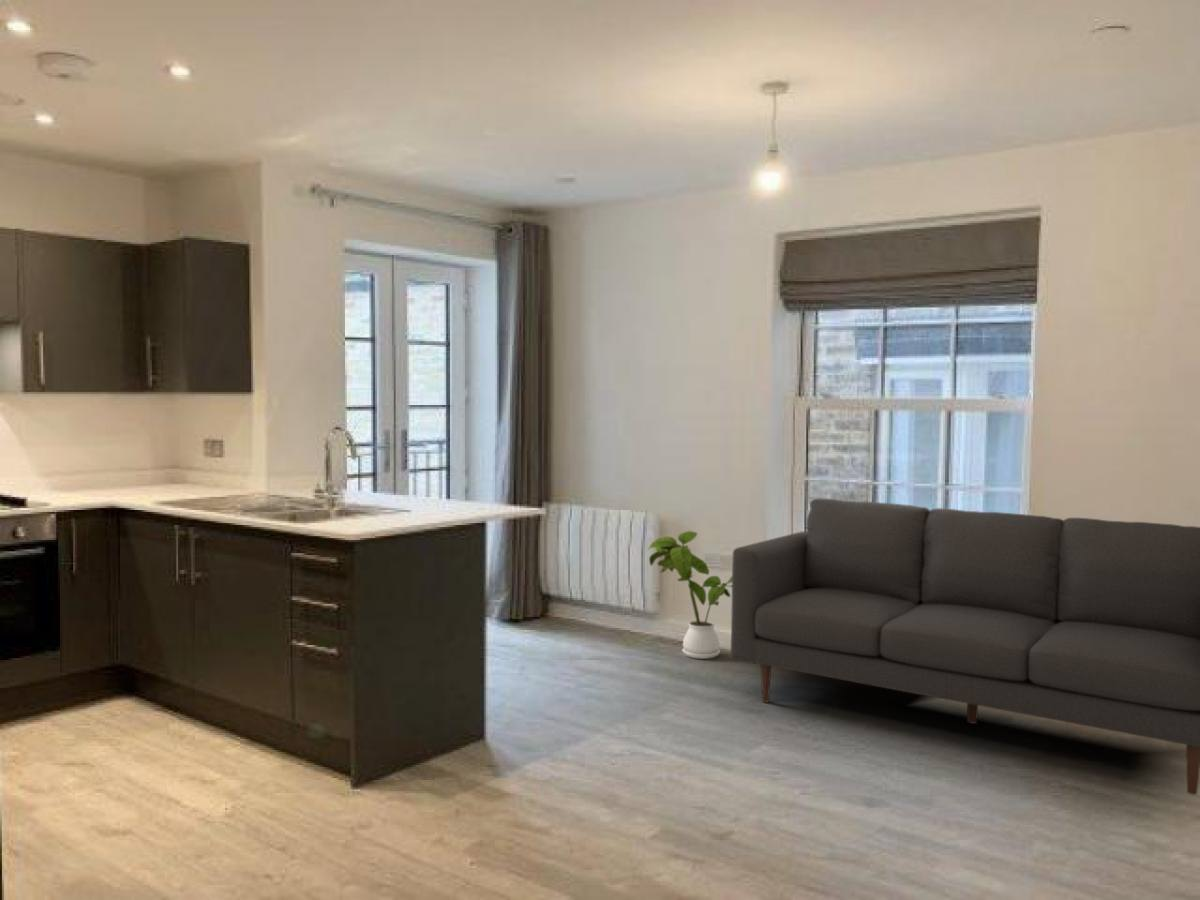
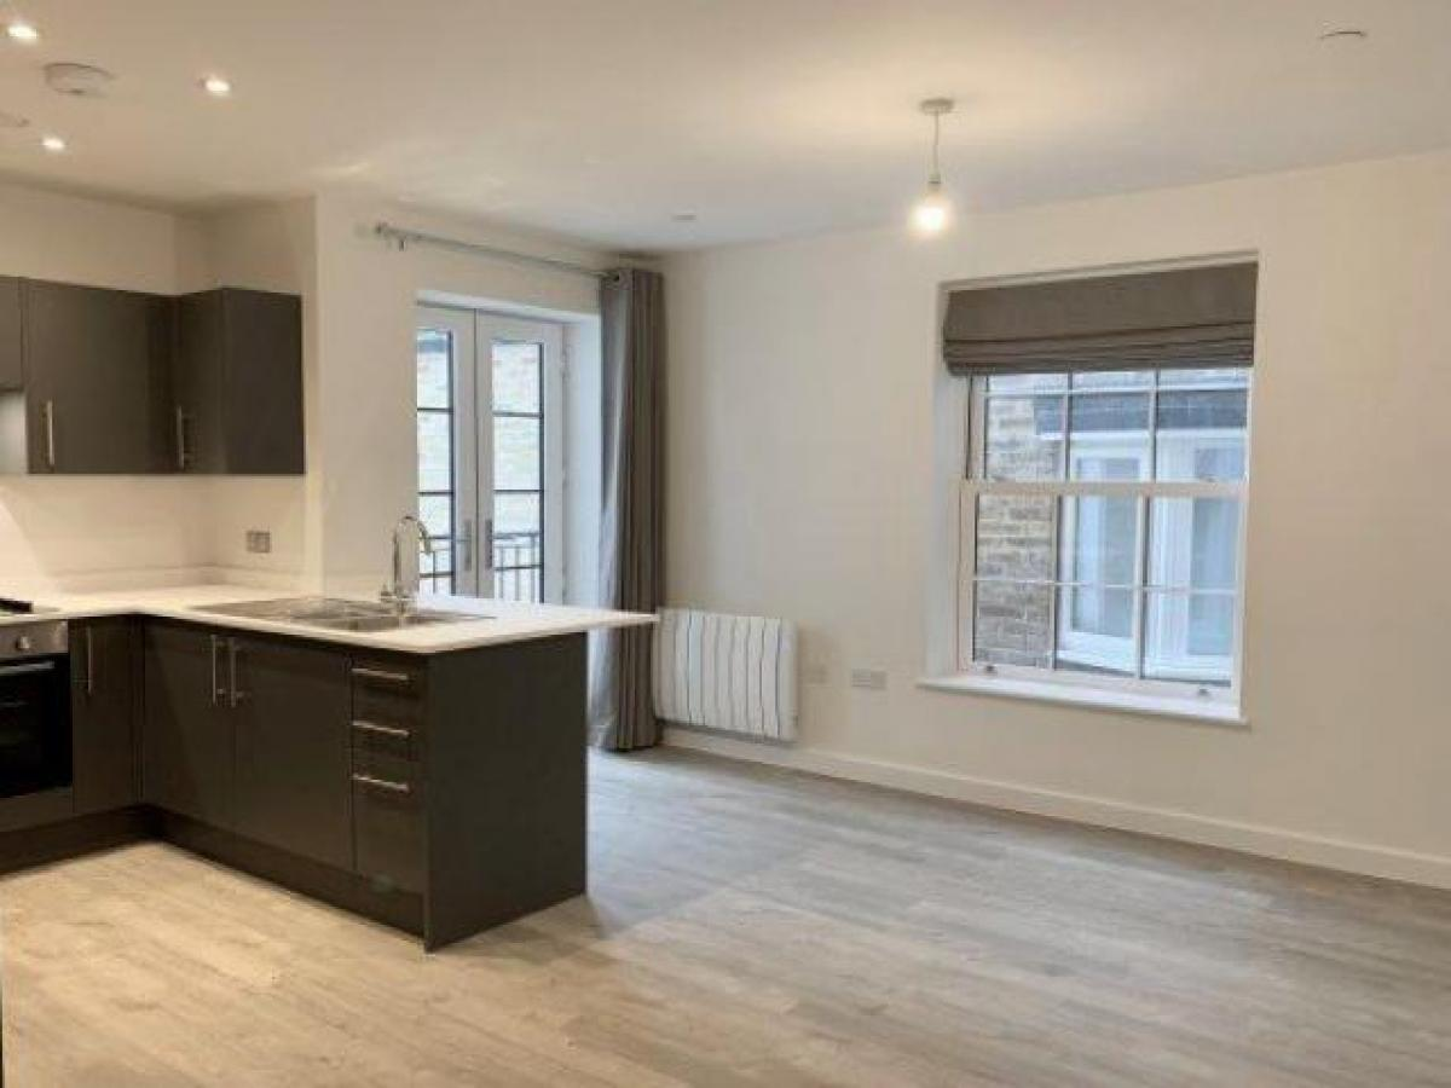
- sofa [729,498,1200,796]
- house plant [646,530,732,660]
